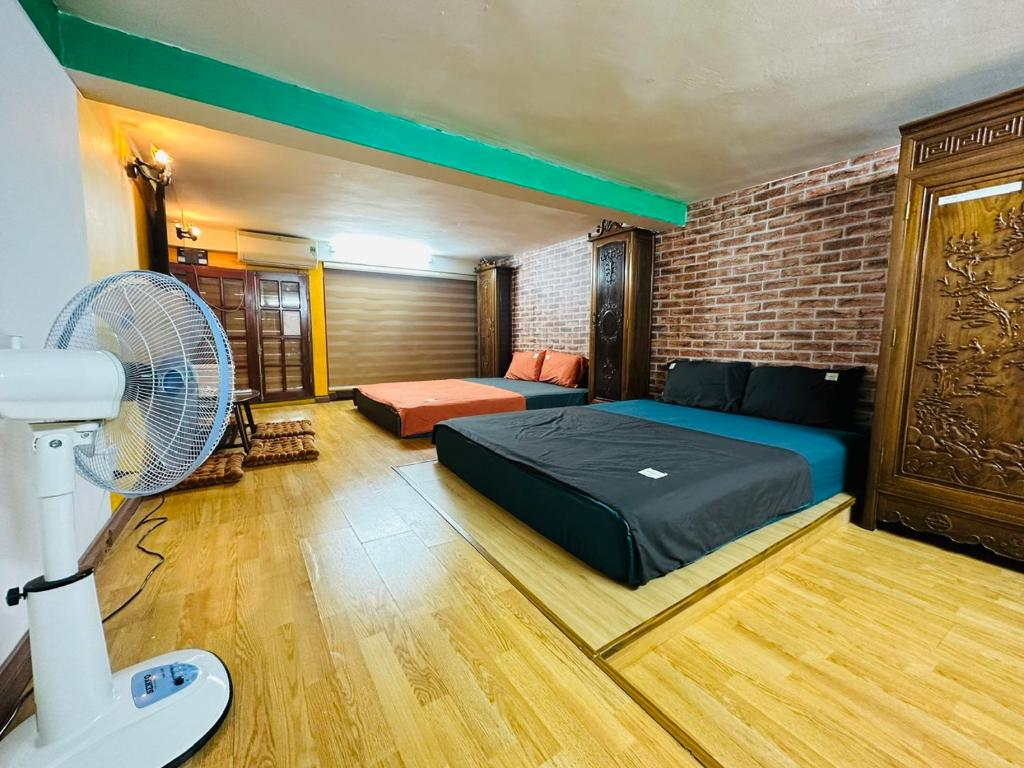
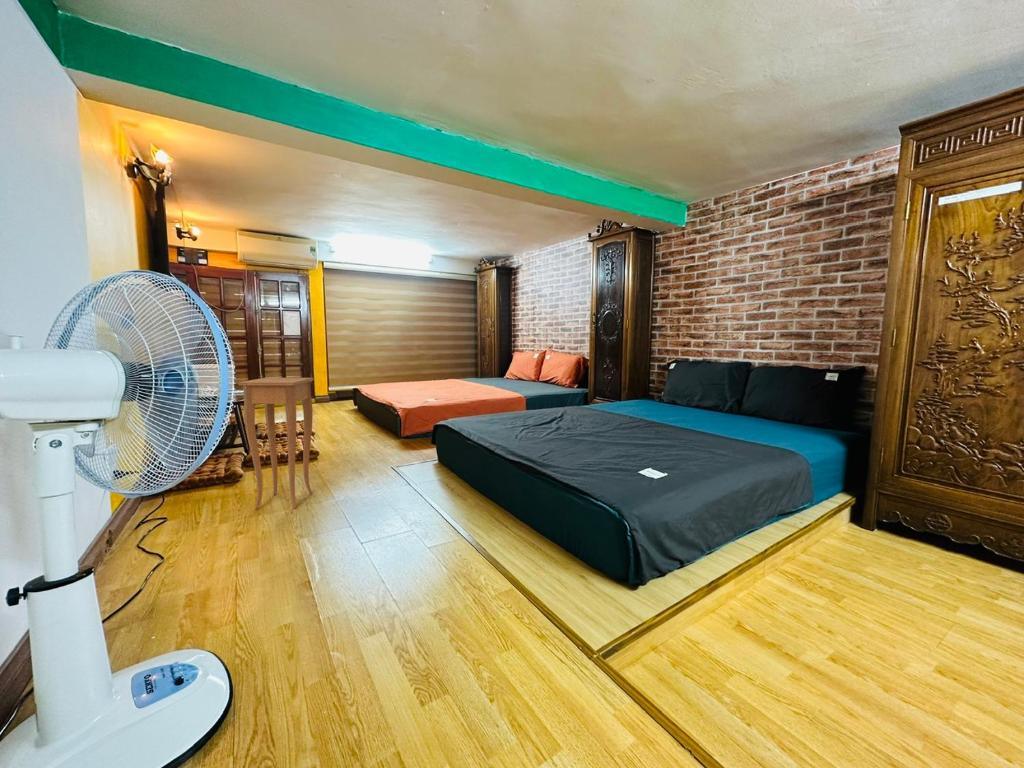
+ side table [237,377,315,510]
